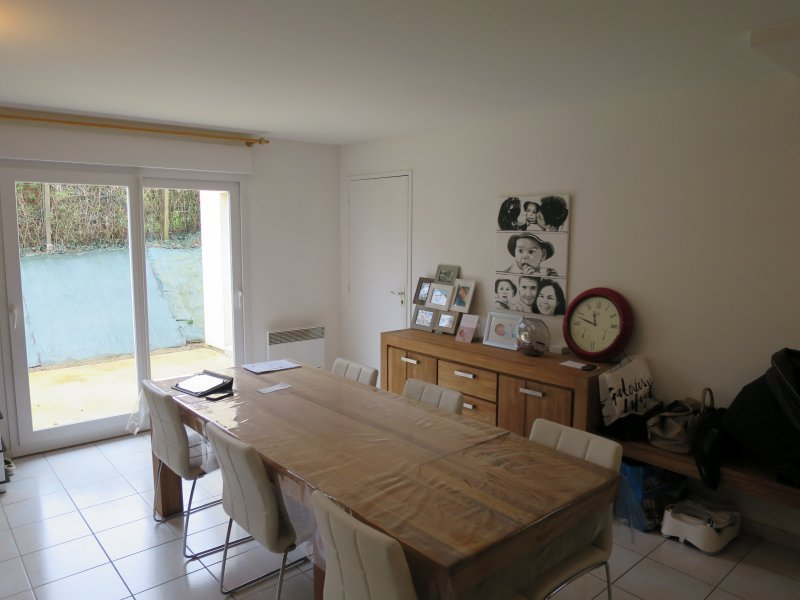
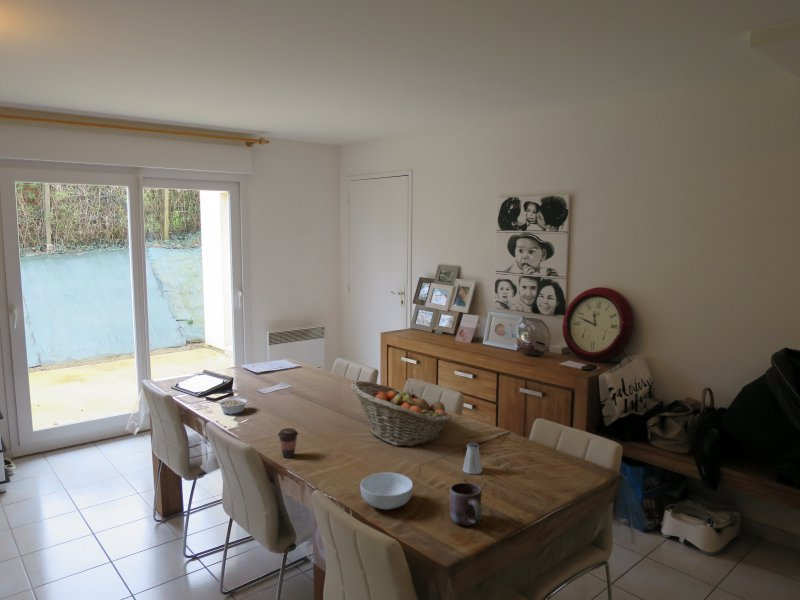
+ saltshaker [462,441,483,475]
+ mug [449,482,483,527]
+ coffee cup [277,427,299,459]
+ fruit basket [350,380,452,447]
+ cereal bowl [359,471,414,511]
+ legume [212,397,248,416]
